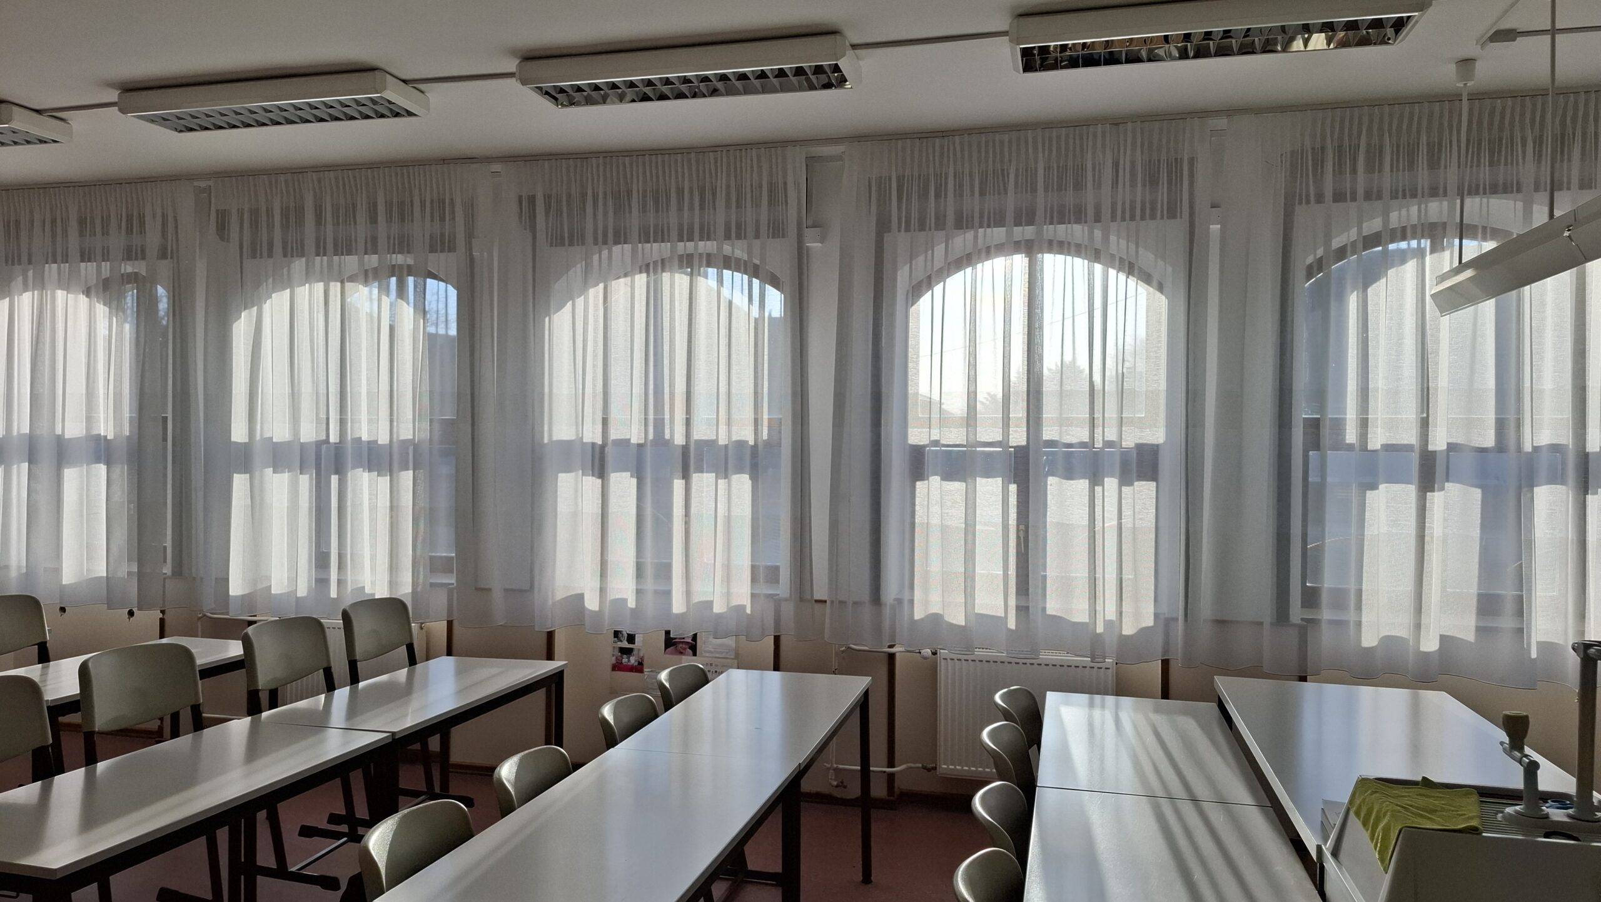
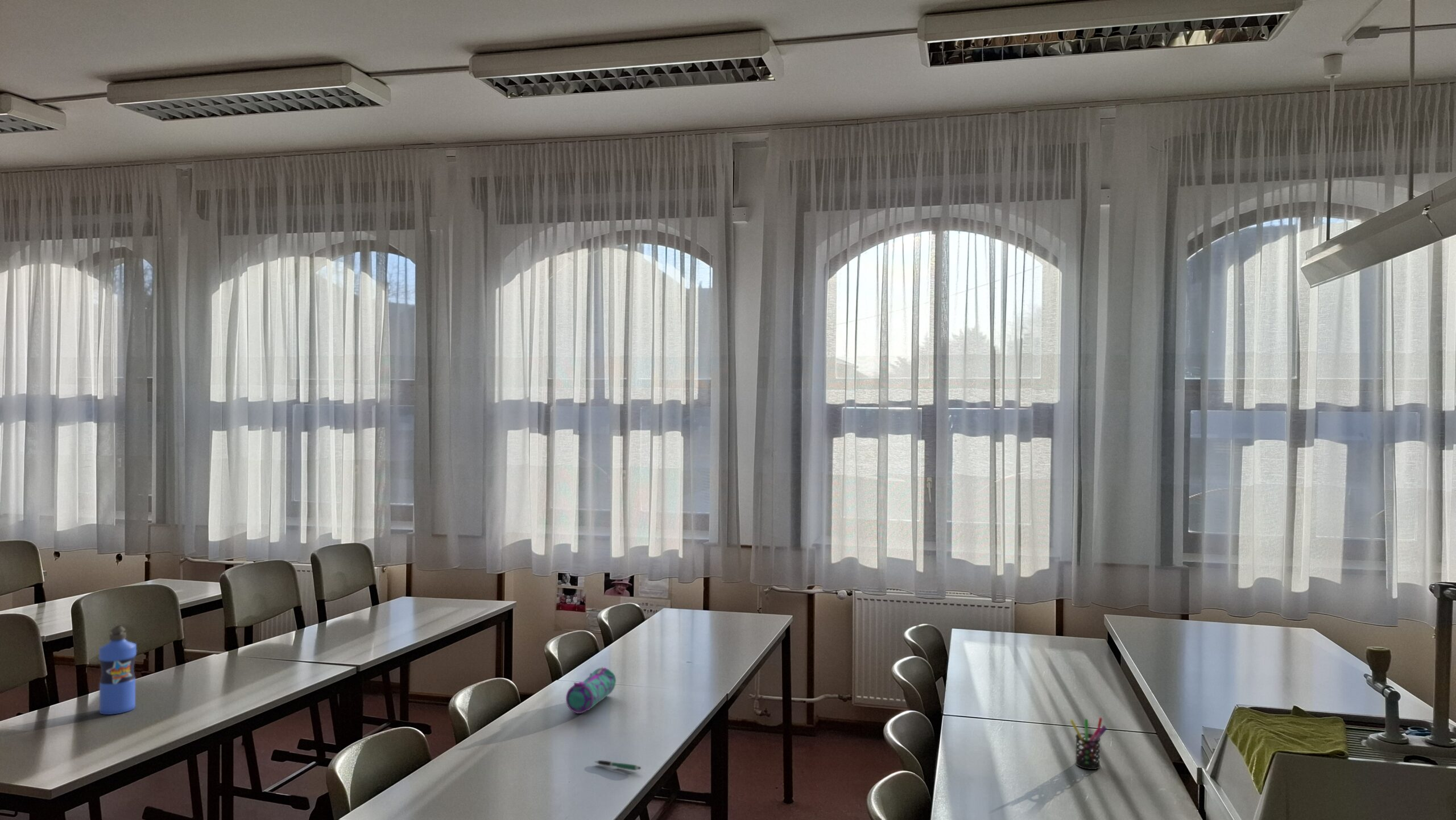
+ pen holder [1070,717,1107,770]
+ pencil case [565,666,617,714]
+ pen [594,760,642,771]
+ water bottle [98,625,137,715]
